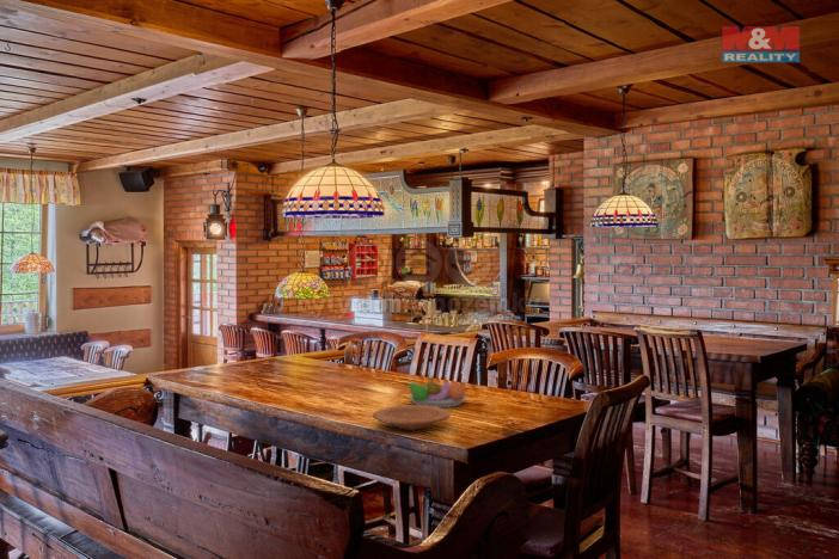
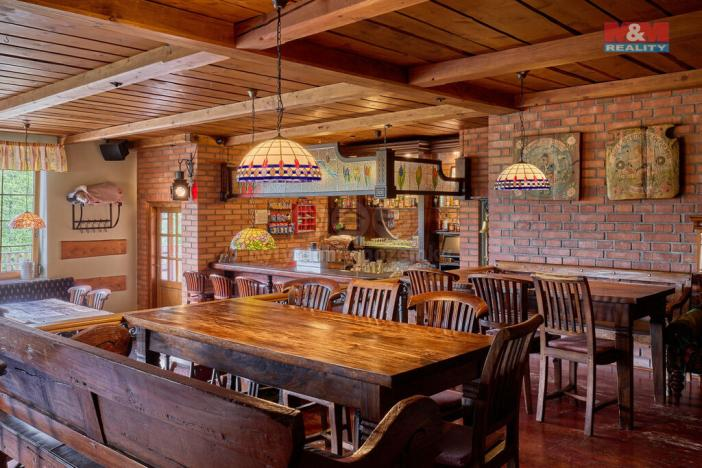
- fruit bowl [404,375,469,408]
- plate [372,404,452,431]
